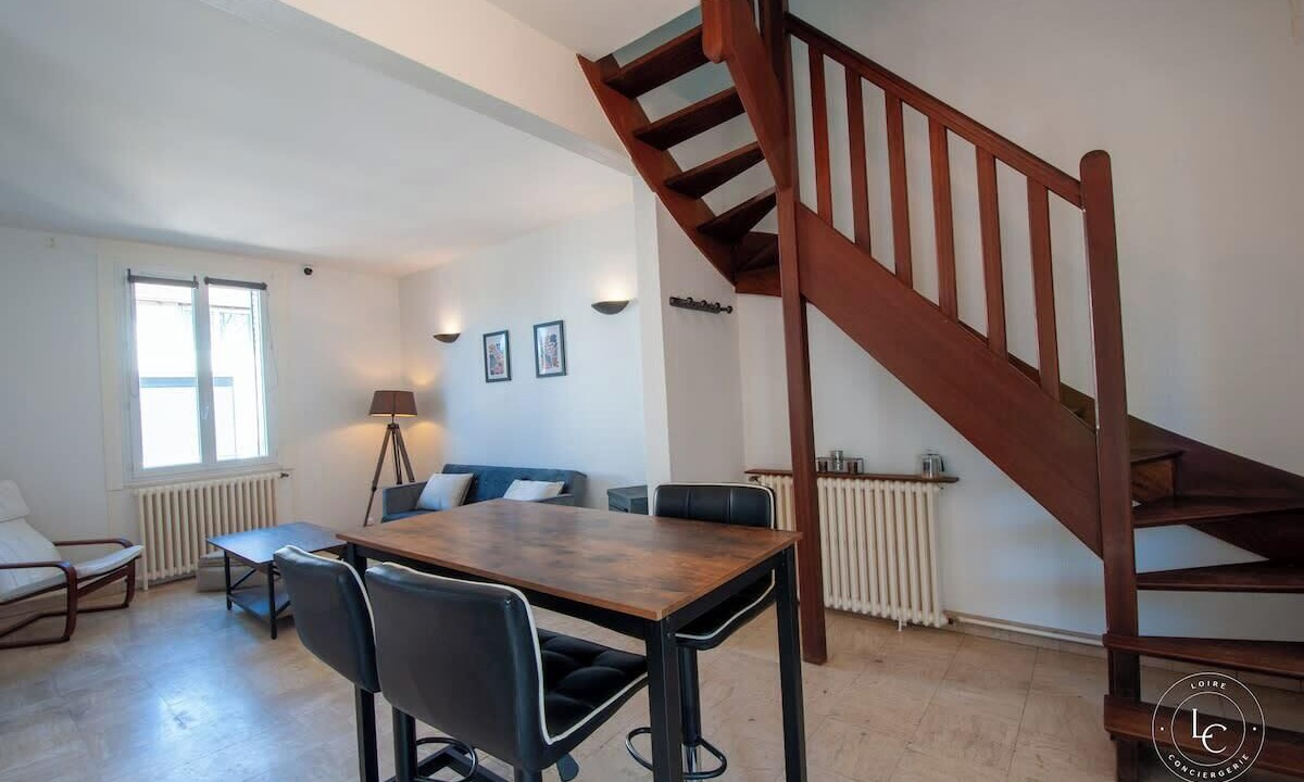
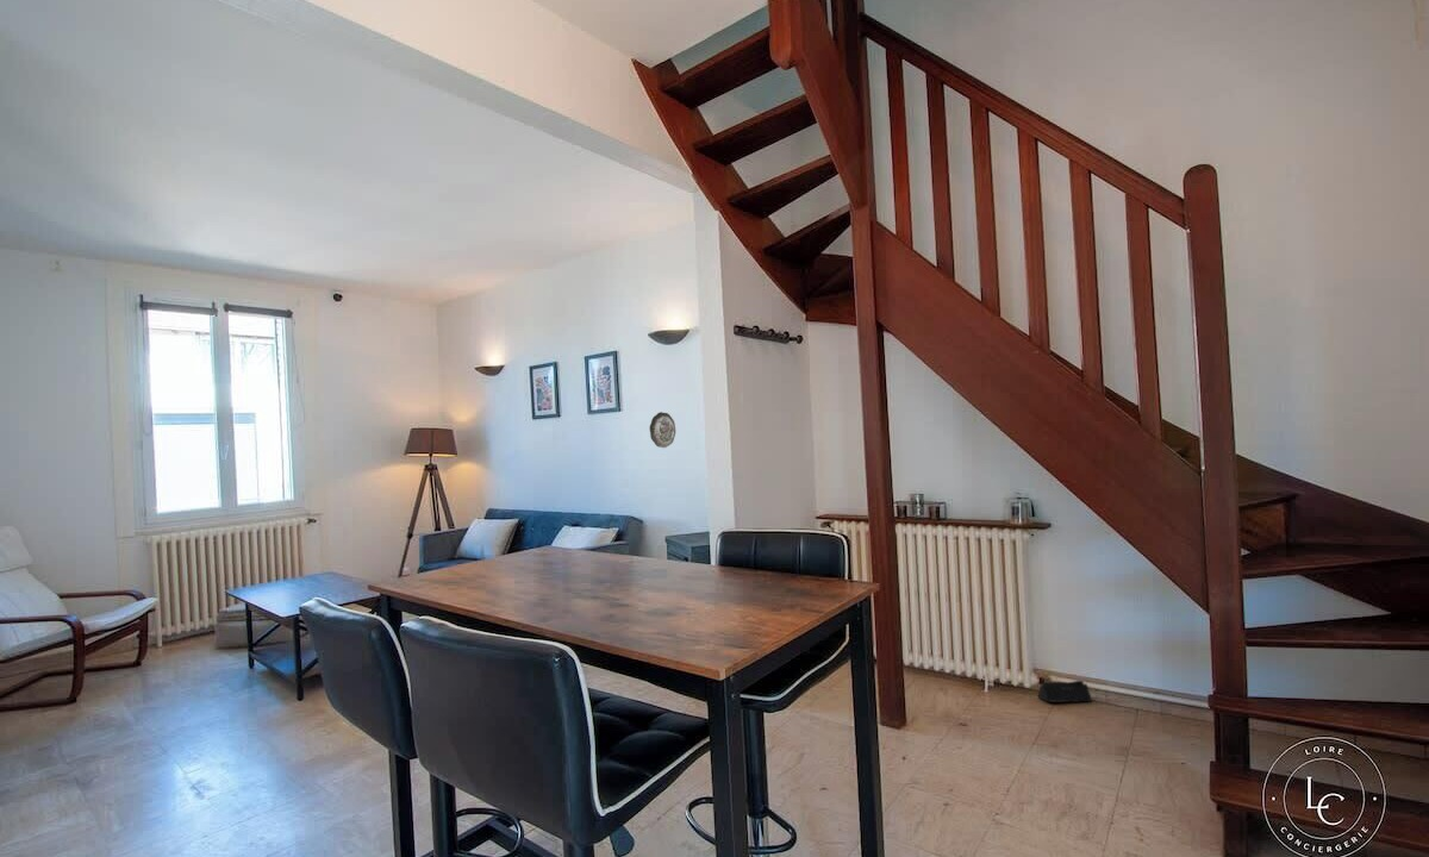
+ decorative plate [649,411,676,449]
+ speaker [1036,680,1093,703]
